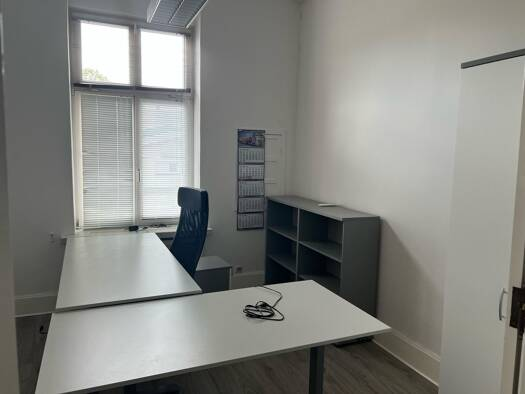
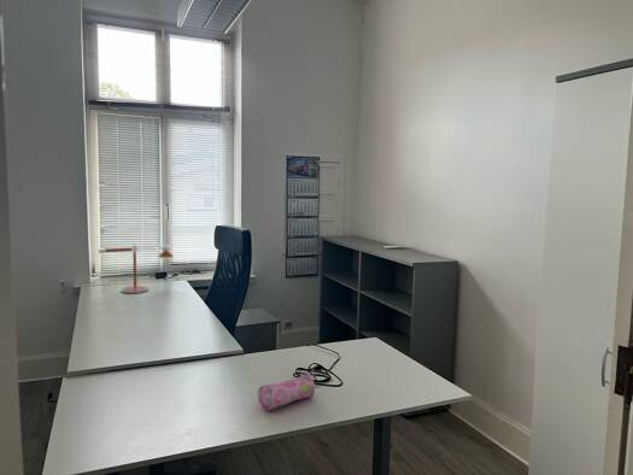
+ pencil case [257,373,316,411]
+ desk lamp [98,244,175,294]
